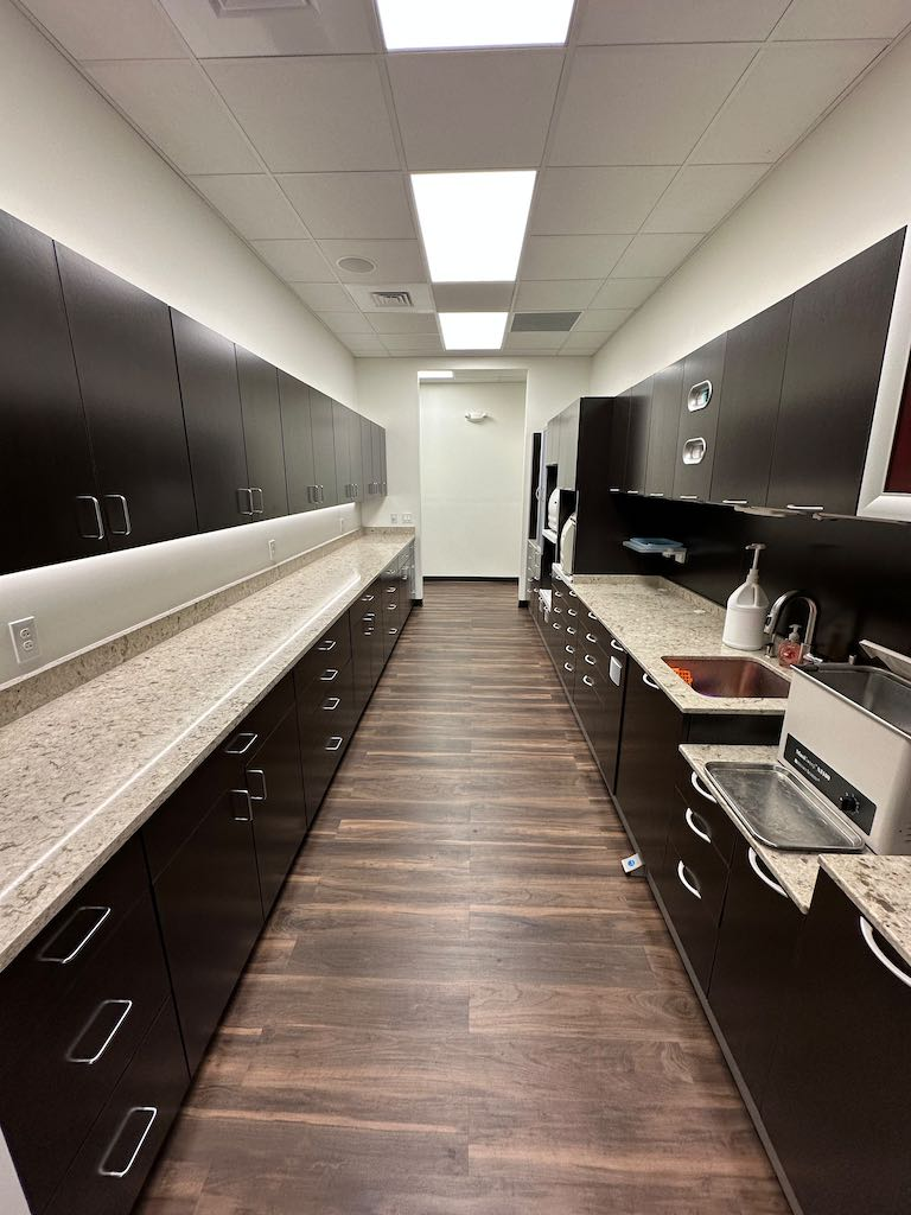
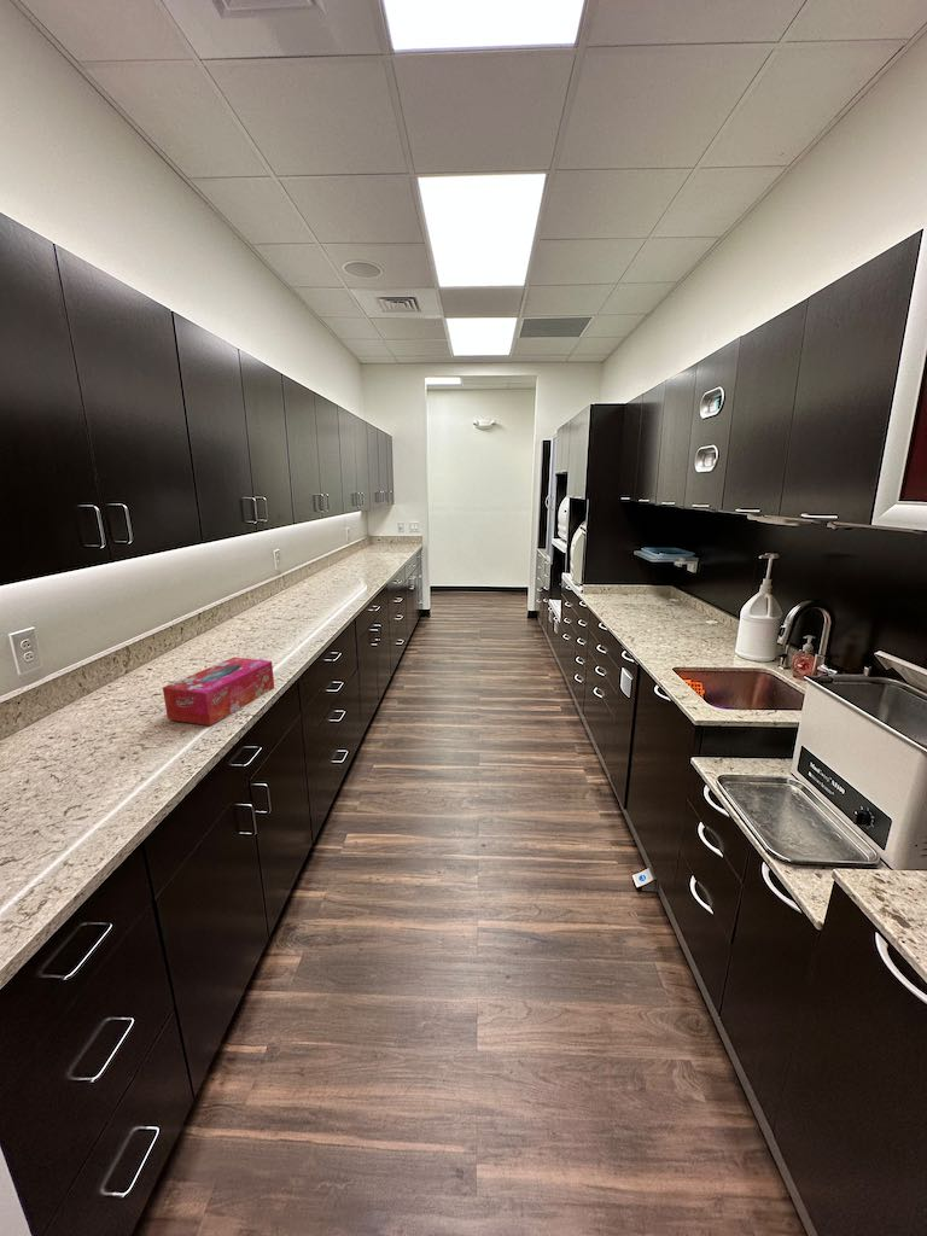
+ tissue box [162,657,275,727]
